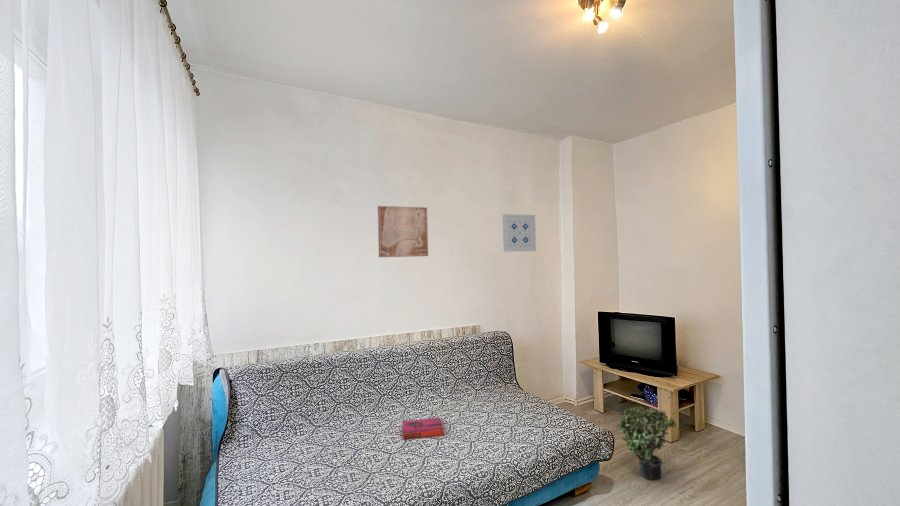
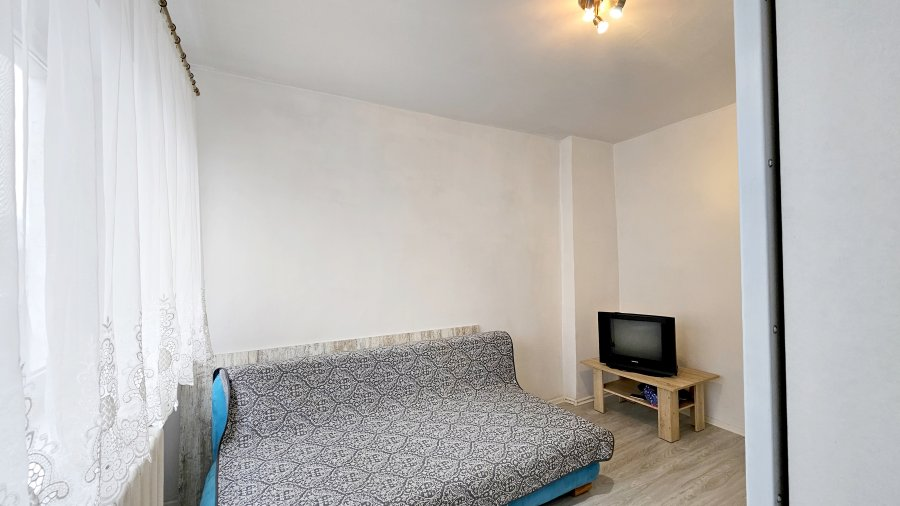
- hardback book [401,417,445,440]
- potted plant [615,406,679,481]
- wall art [502,213,537,253]
- wall art [377,205,429,258]
